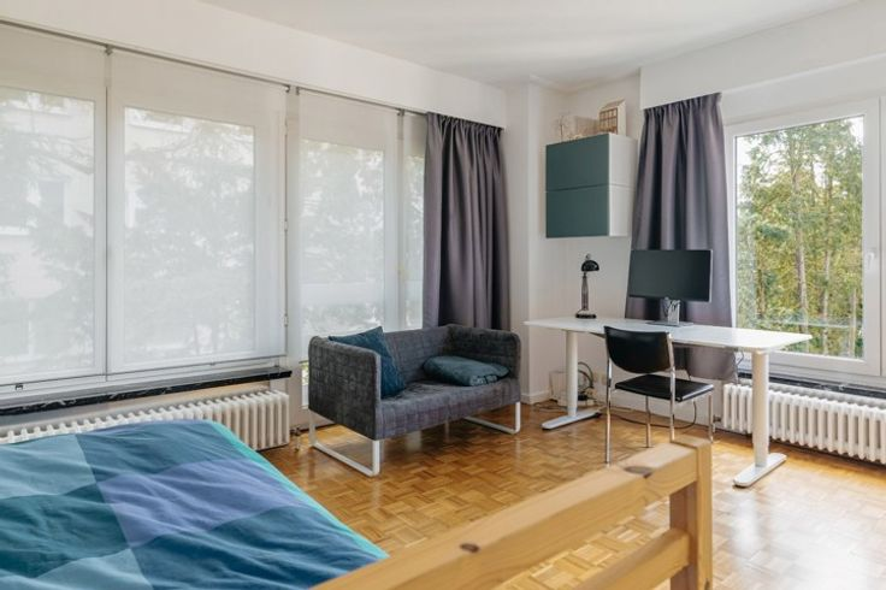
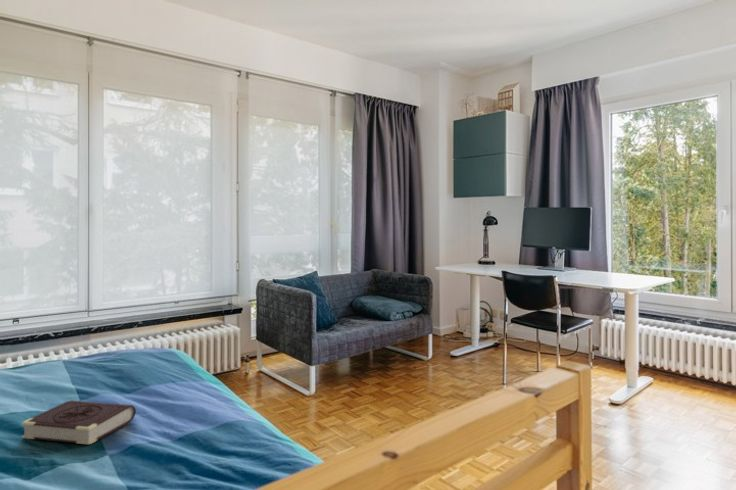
+ book [20,399,137,445]
